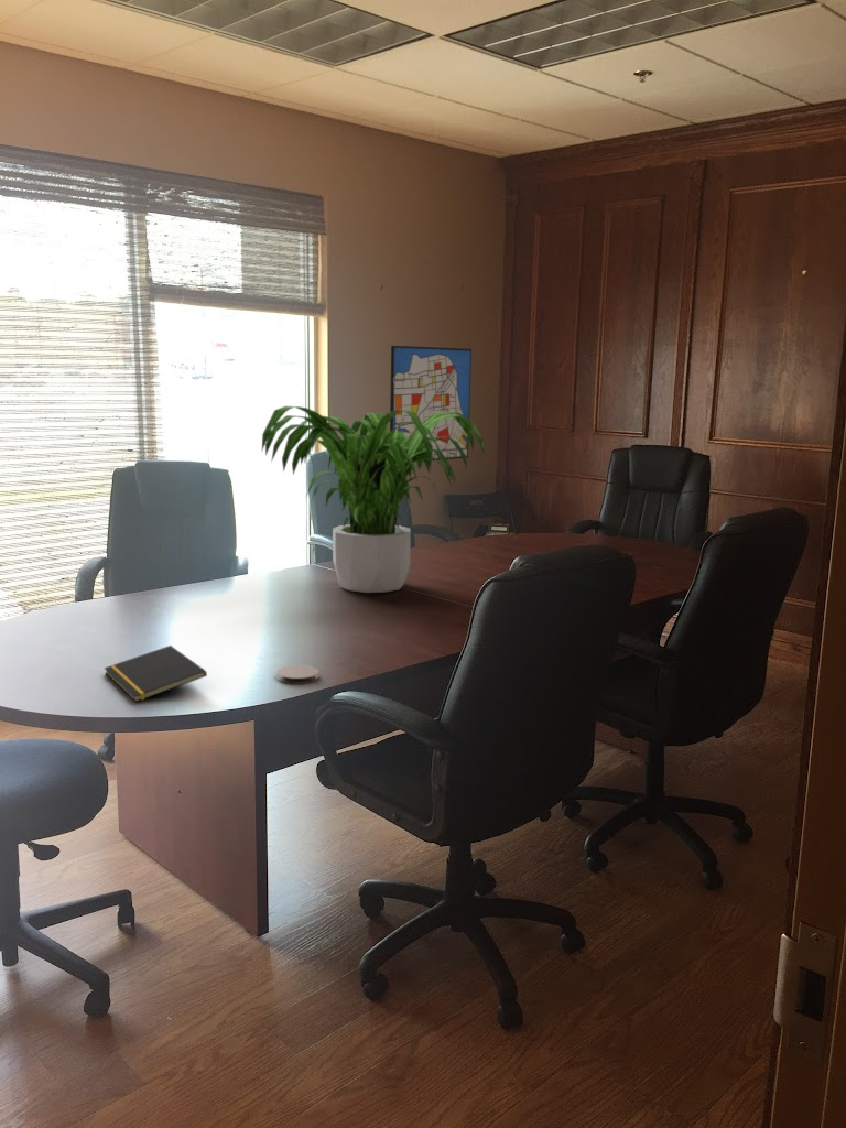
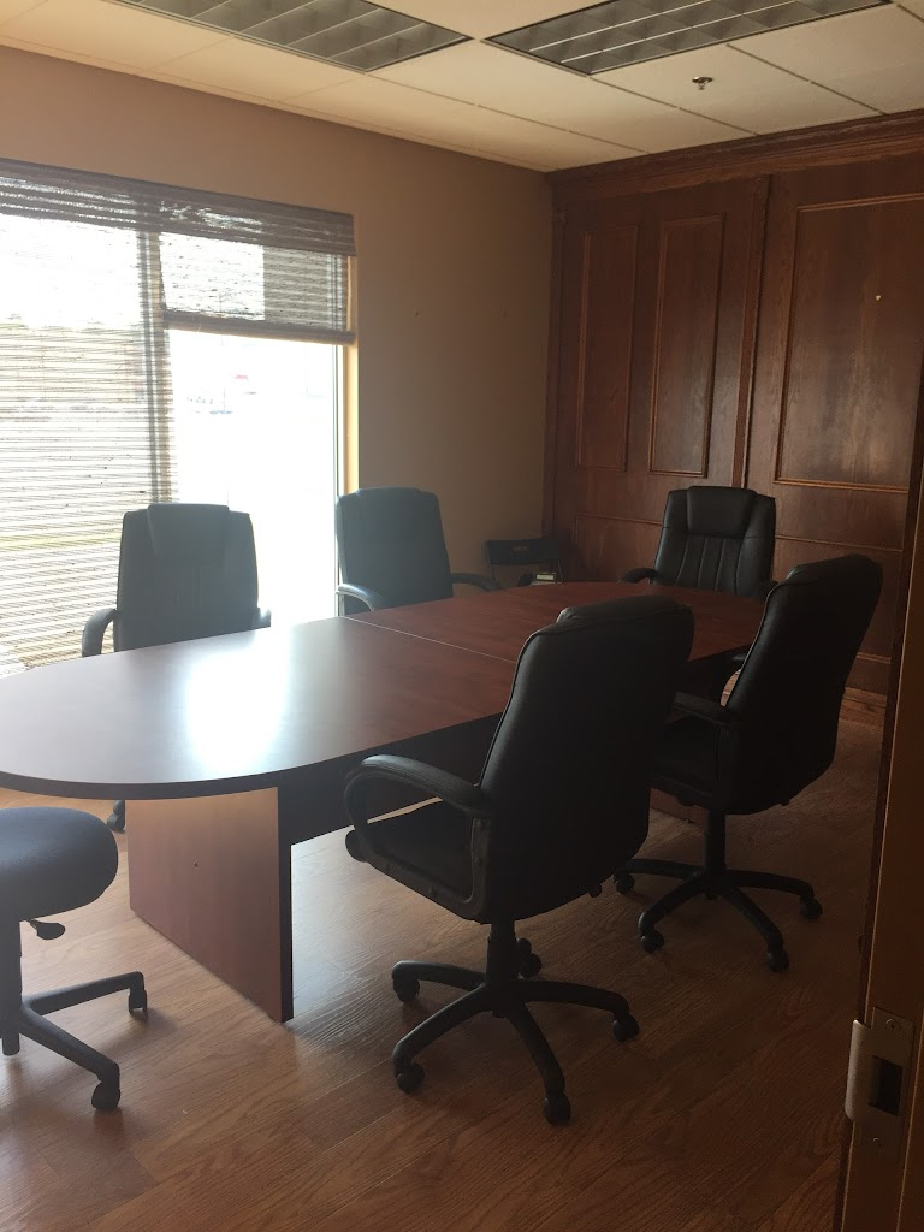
- coaster [275,664,321,685]
- wall art [389,345,473,462]
- notepad [104,644,208,703]
- potted plant [261,405,486,594]
